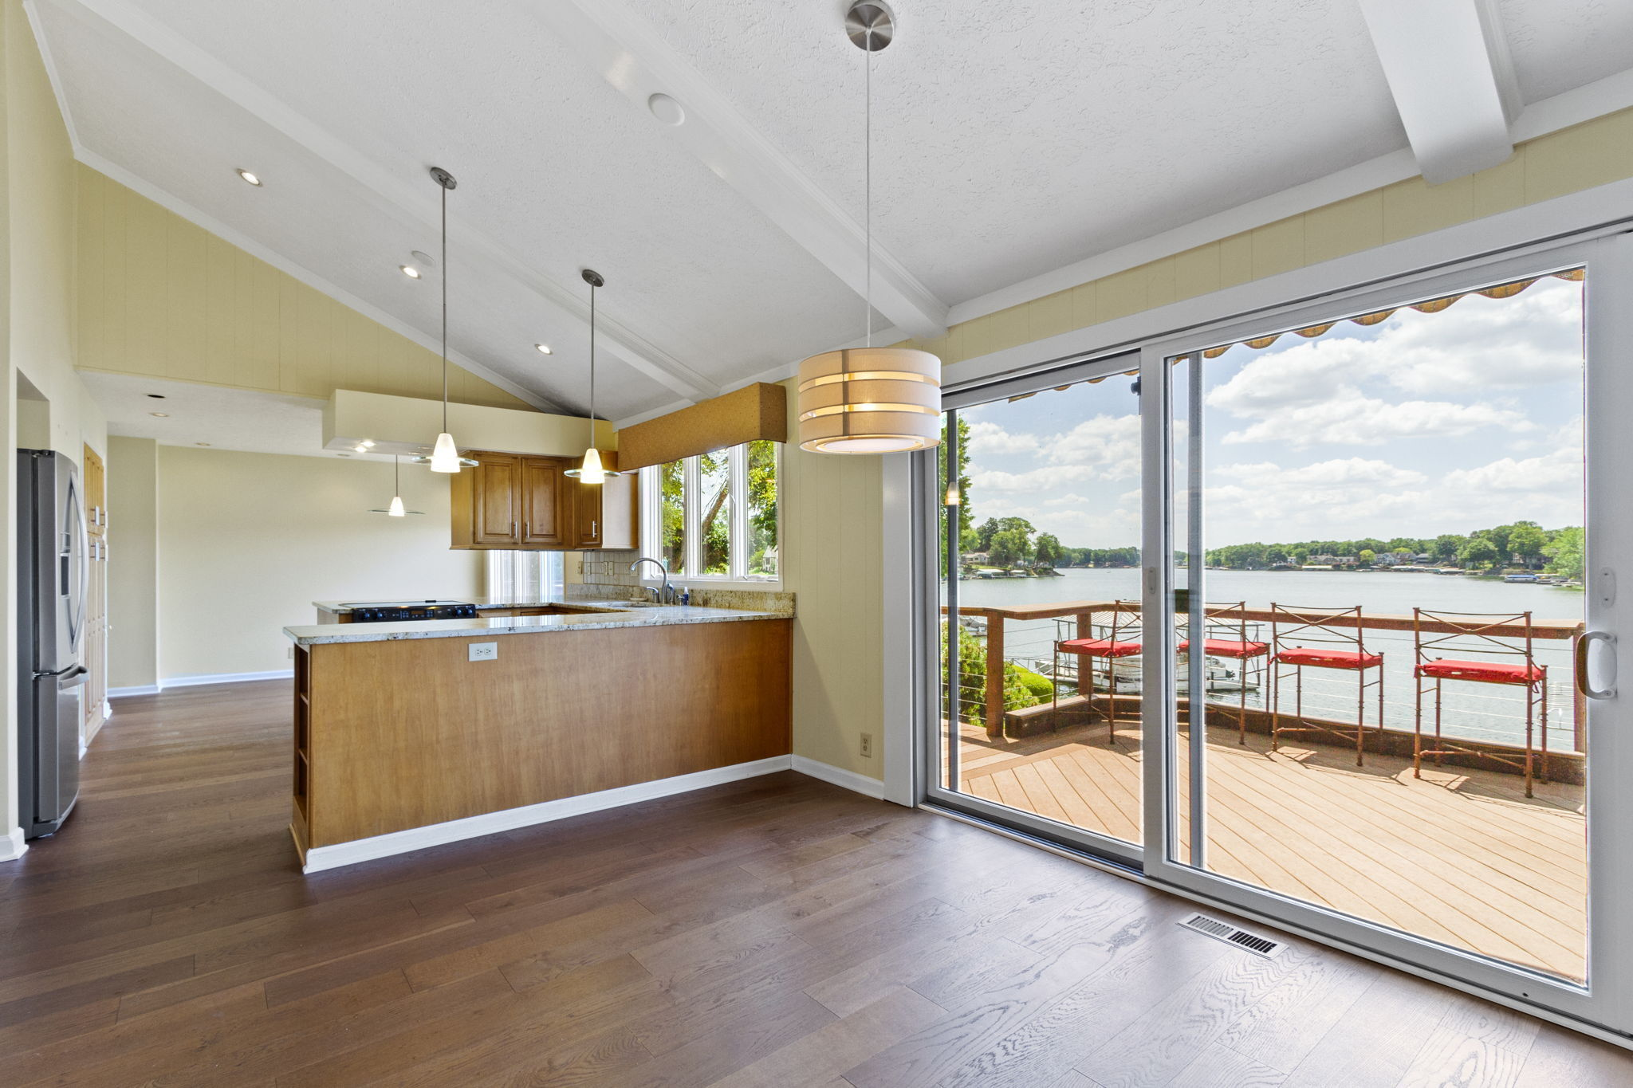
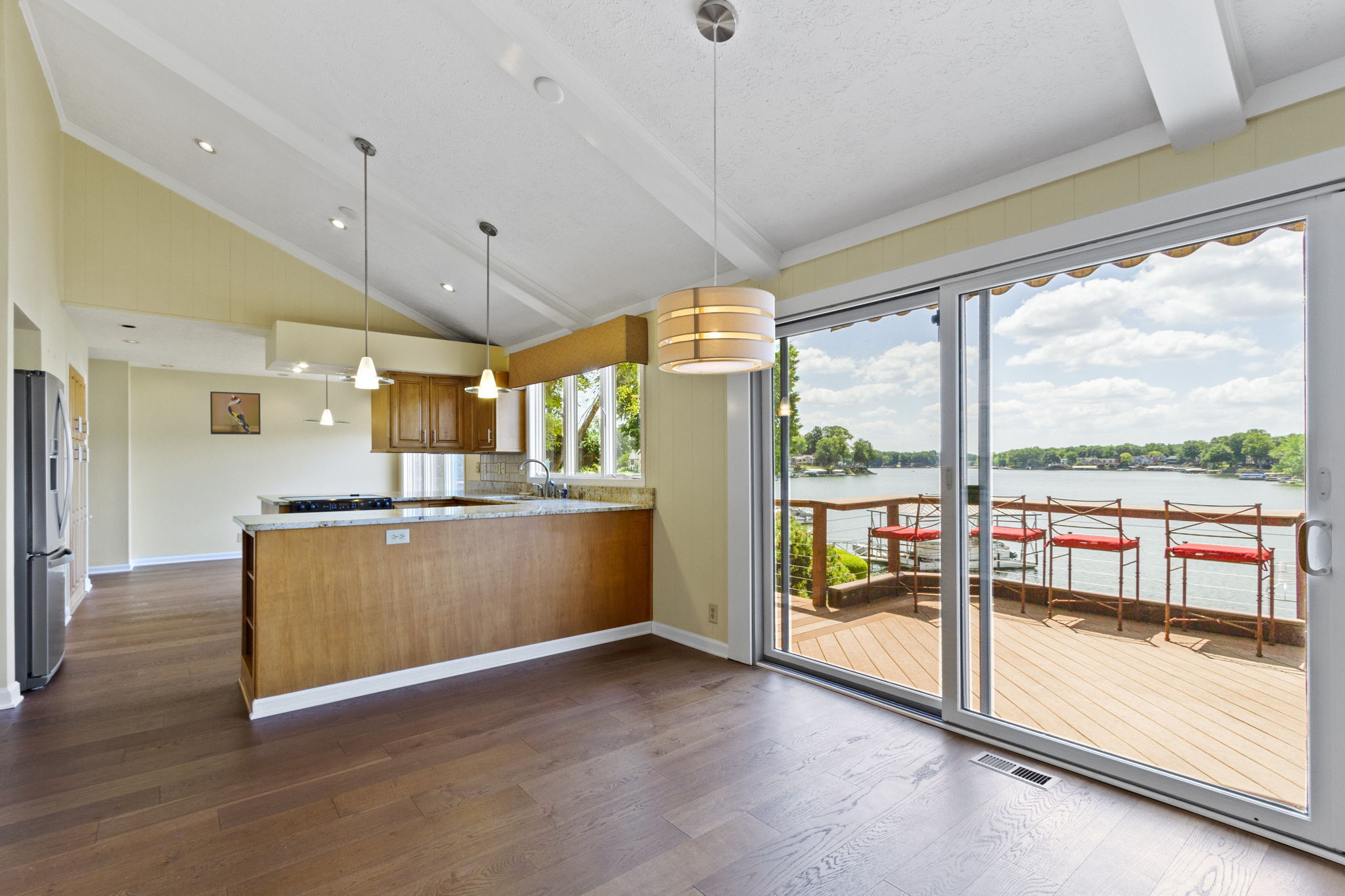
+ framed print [209,391,261,435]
